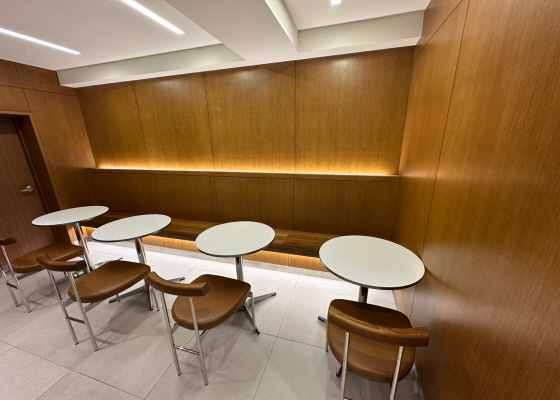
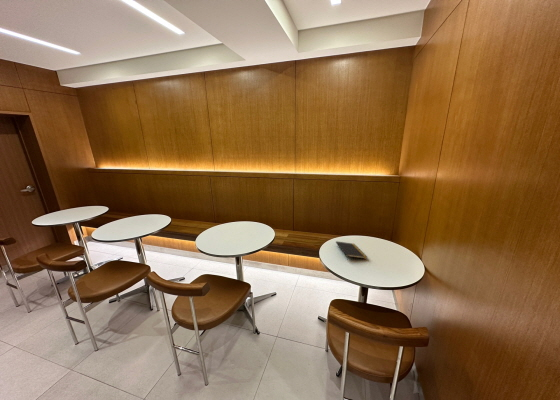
+ notepad [335,240,368,262]
